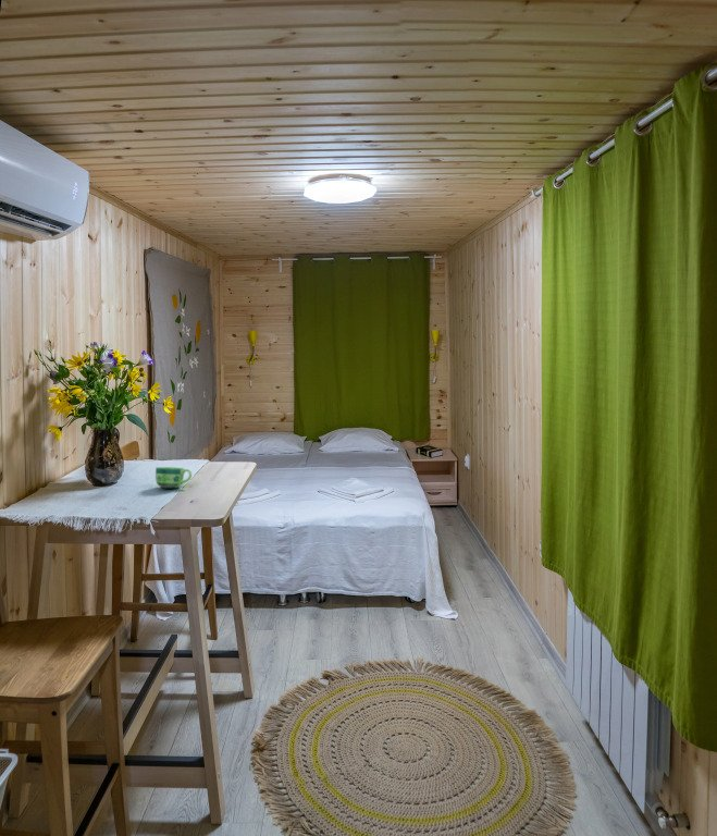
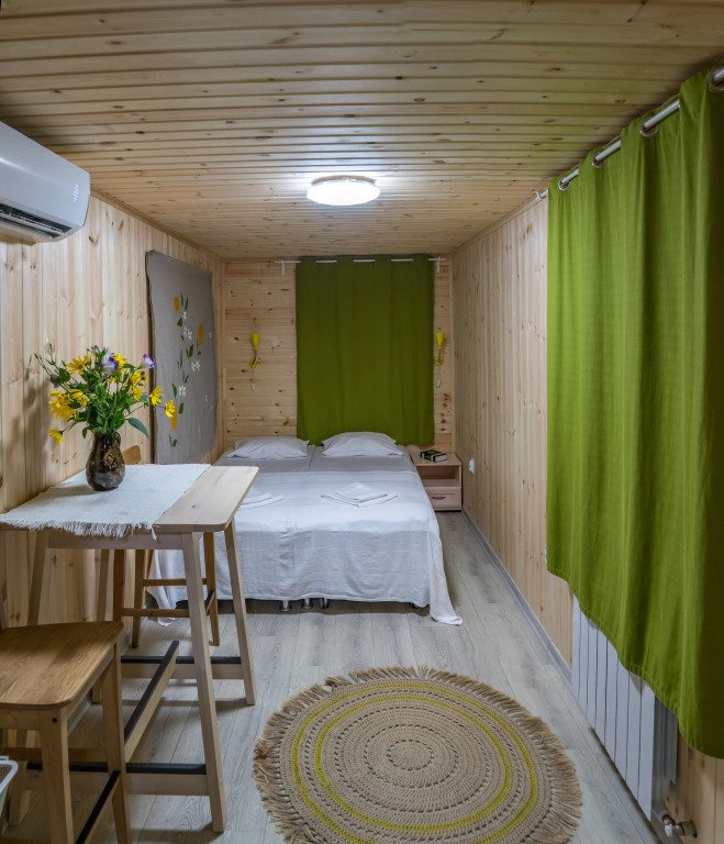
- cup [154,466,193,489]
